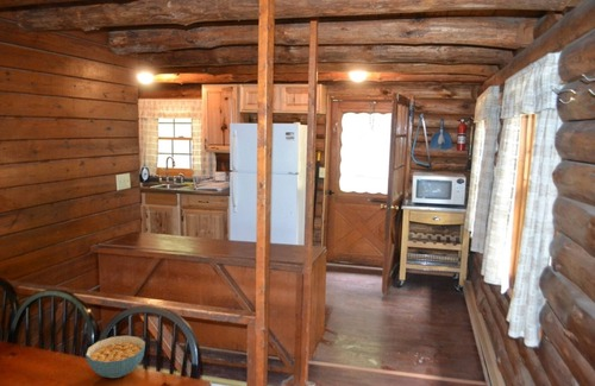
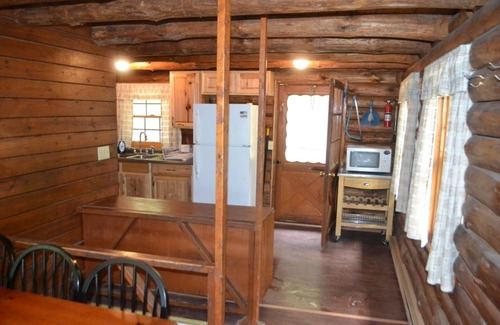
- cereal bowl [84,335,146,379]
